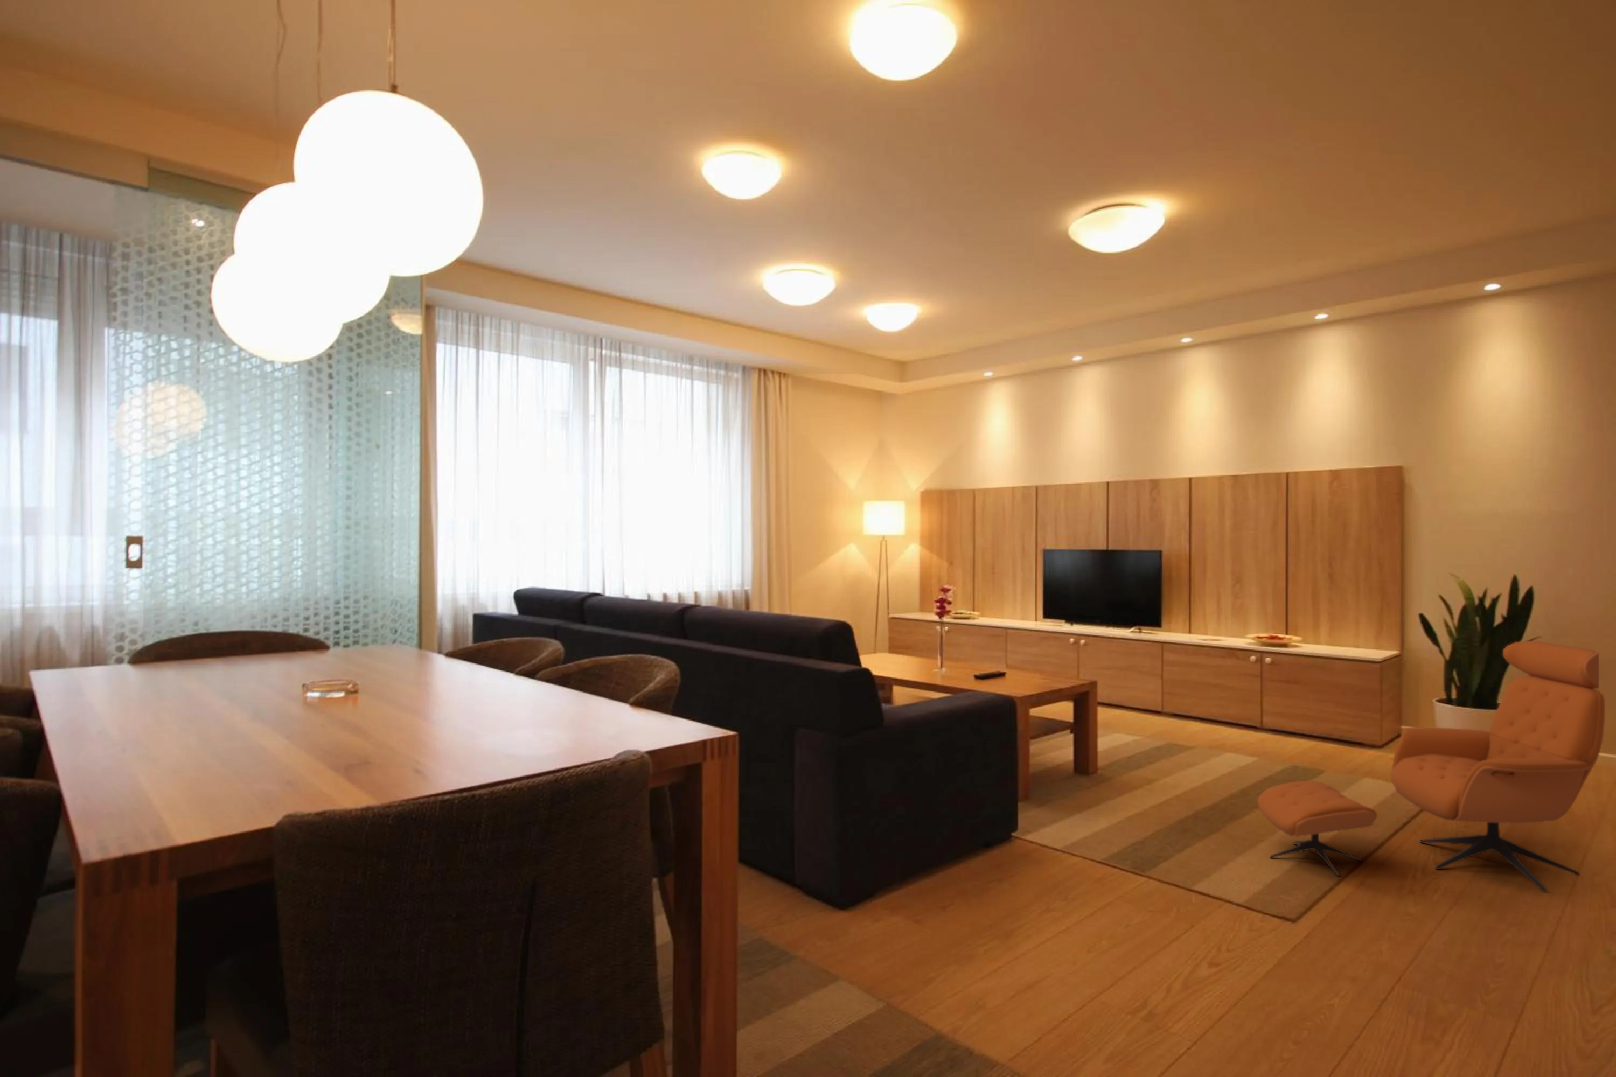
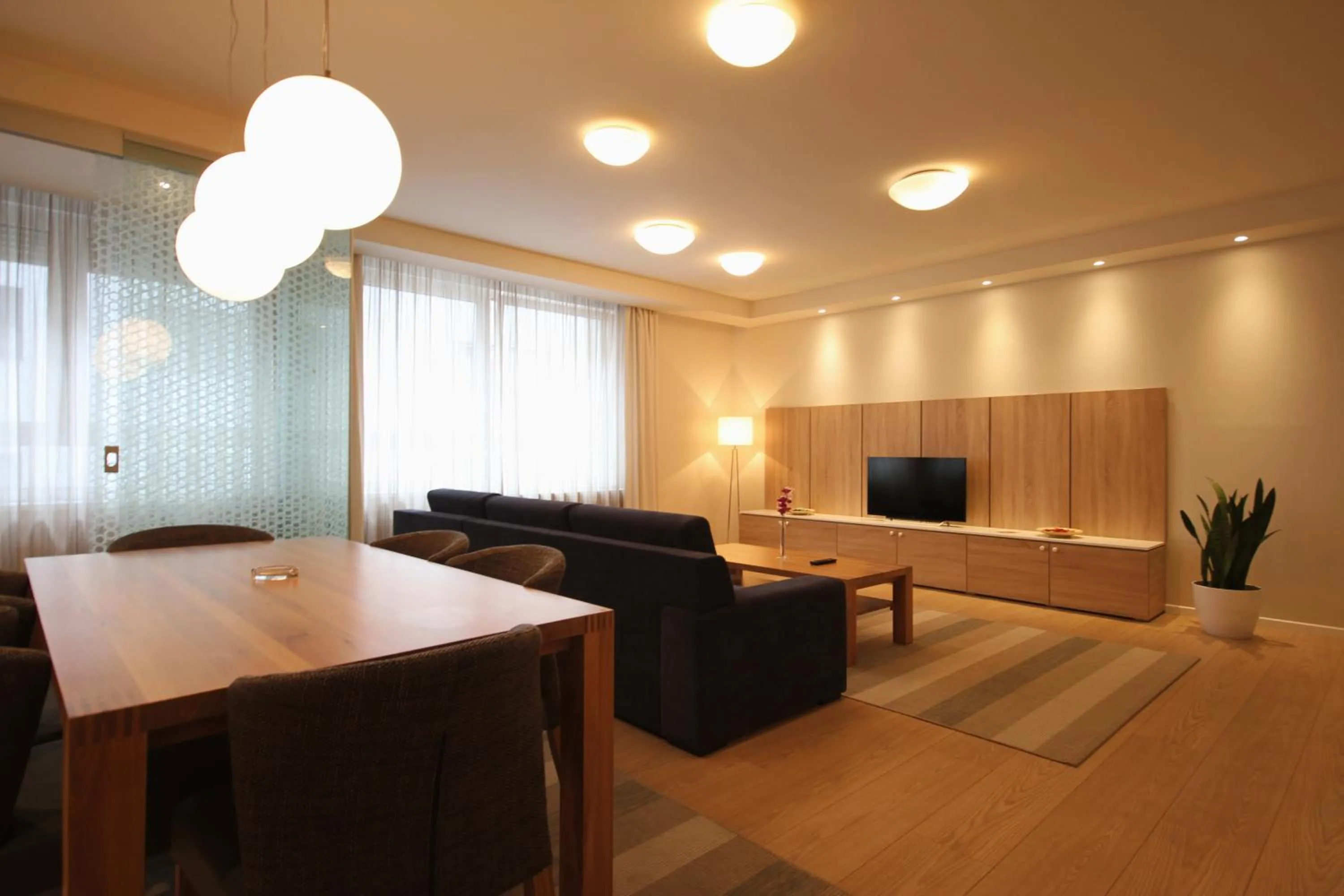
- lounge chair [1256,641,1605,893]
